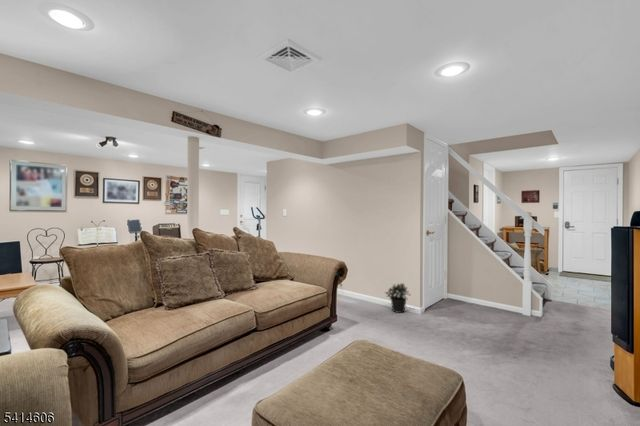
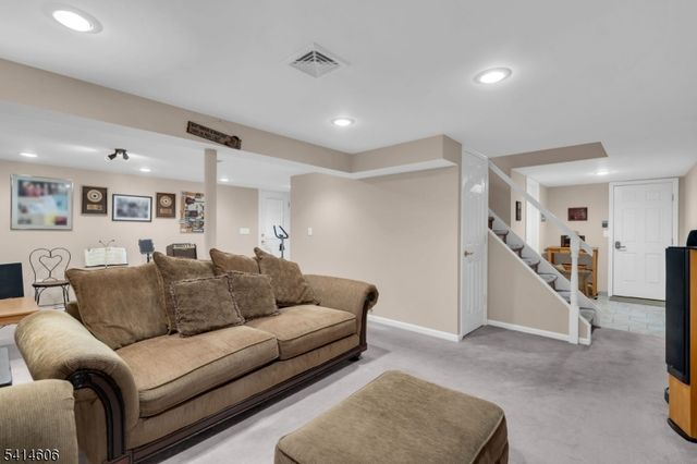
- potted plant [384,282,411,314]
